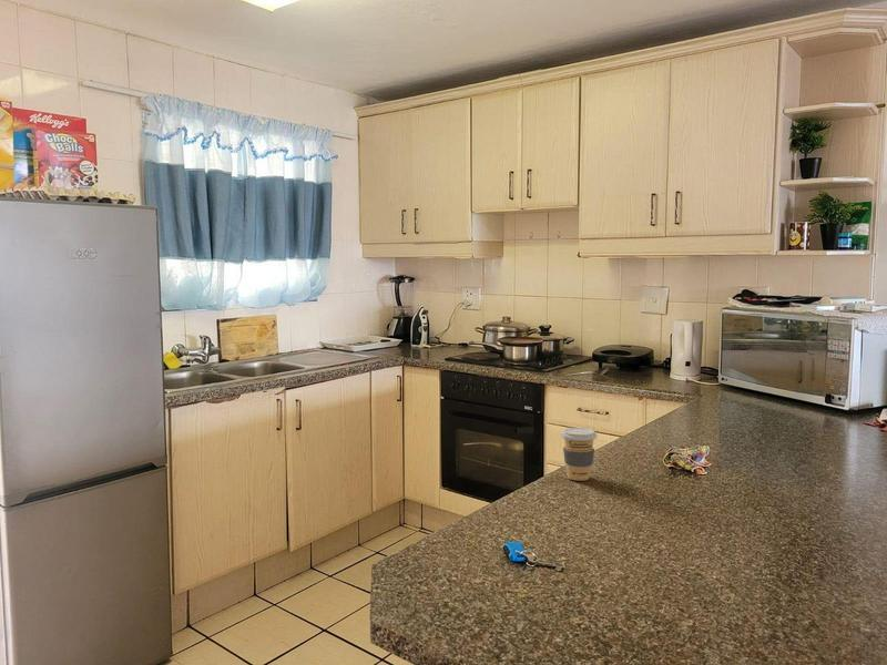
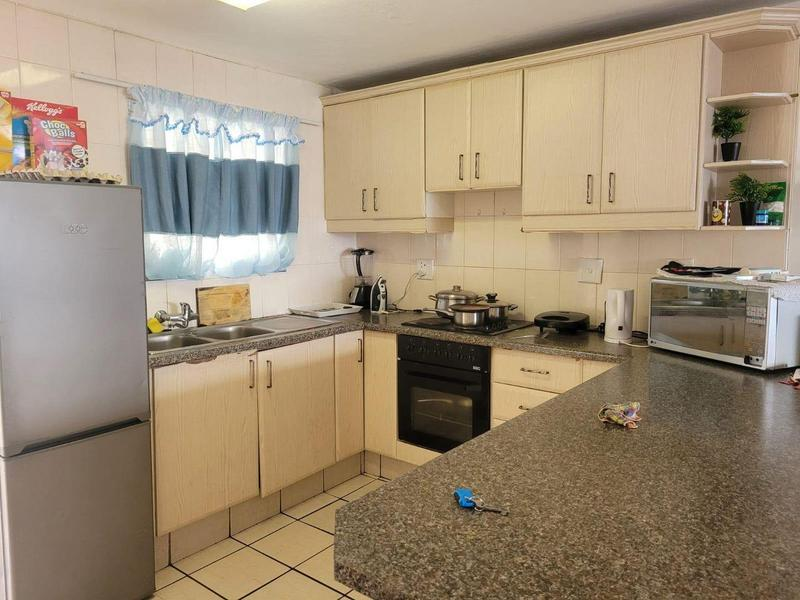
- coffee cup [560,427,599,482]
